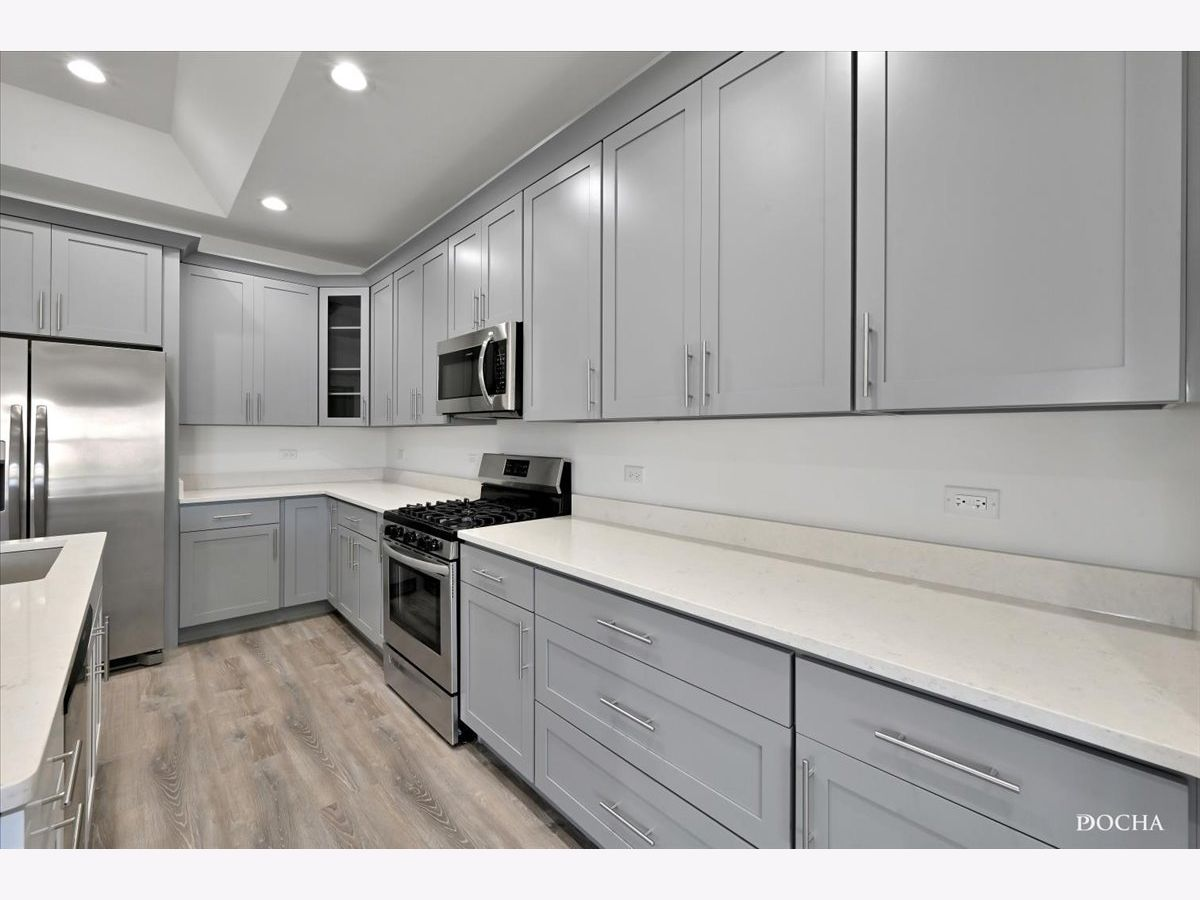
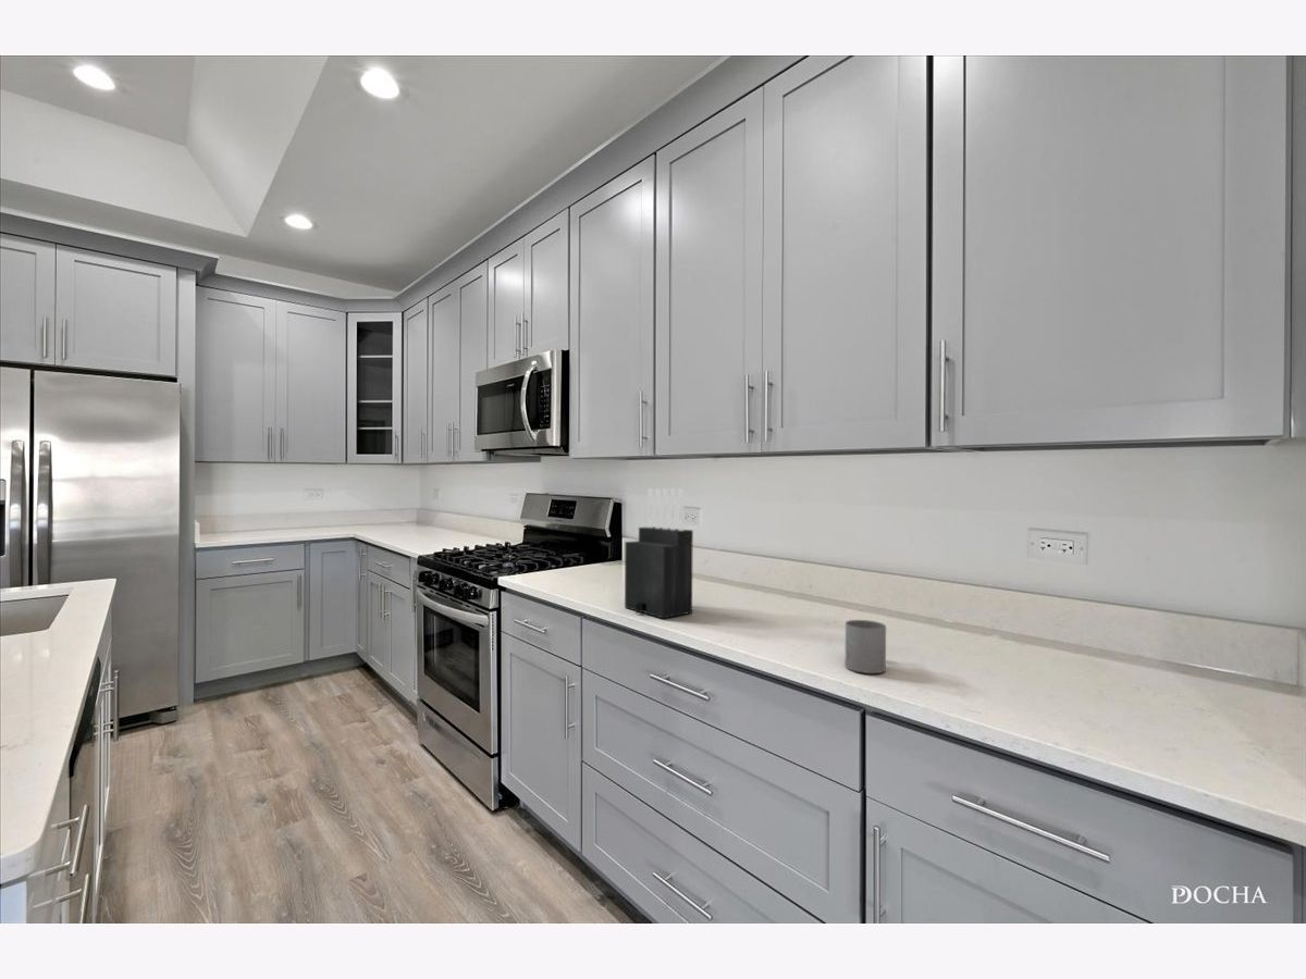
+ mug [845,619,887,674]
+ knife block [624,487,694,620]
